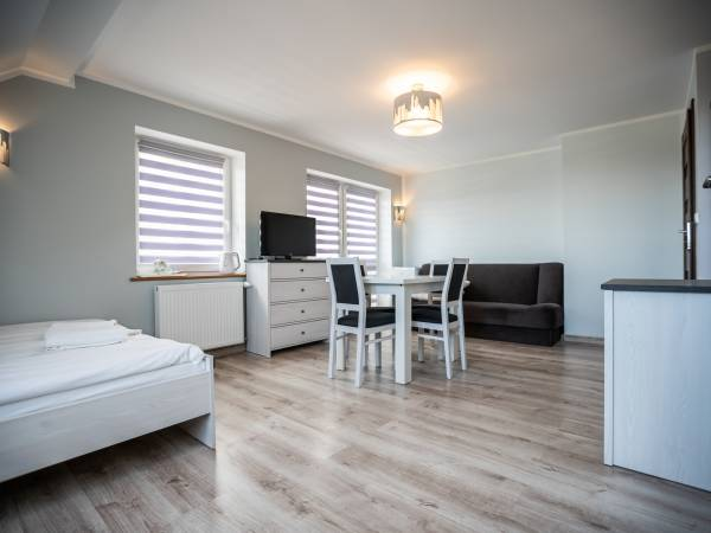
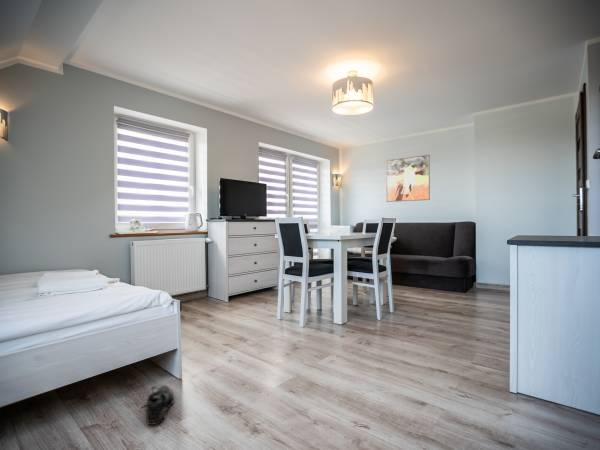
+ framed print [386,154,431,203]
+ shoe [145,384,175,426]
